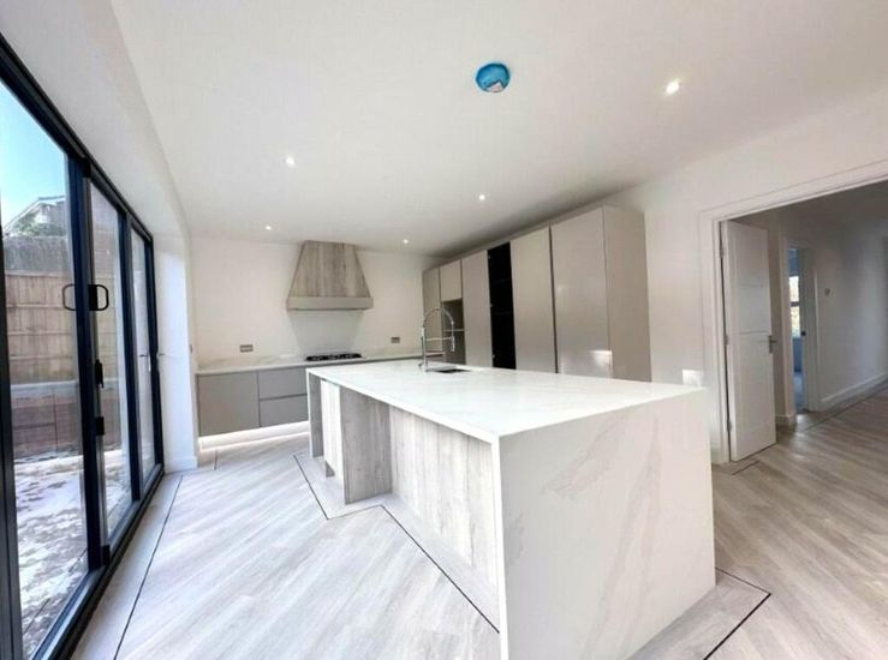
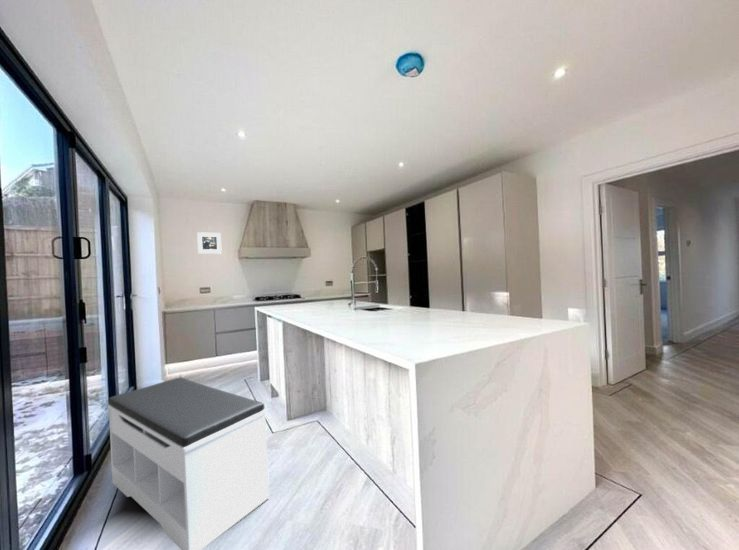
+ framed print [196,231,223,255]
+ bench [107,376,270,550]
